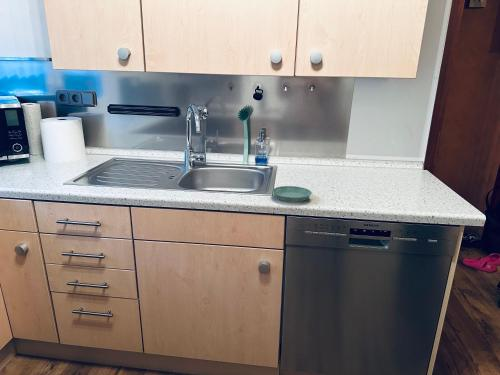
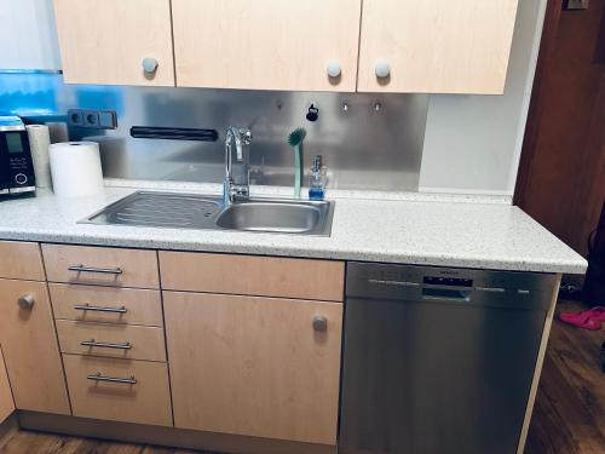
- saucer [271,185,313,203]
